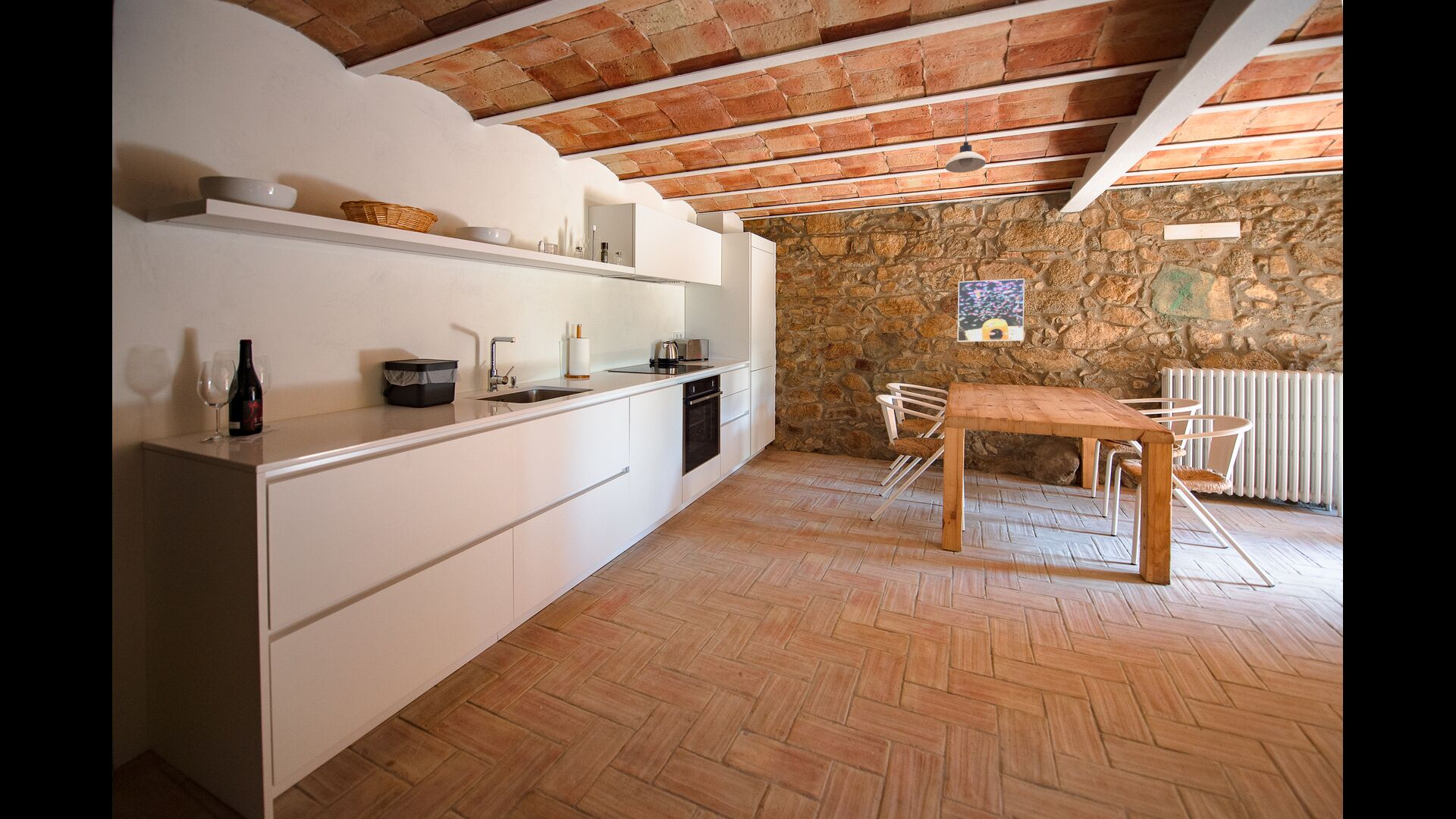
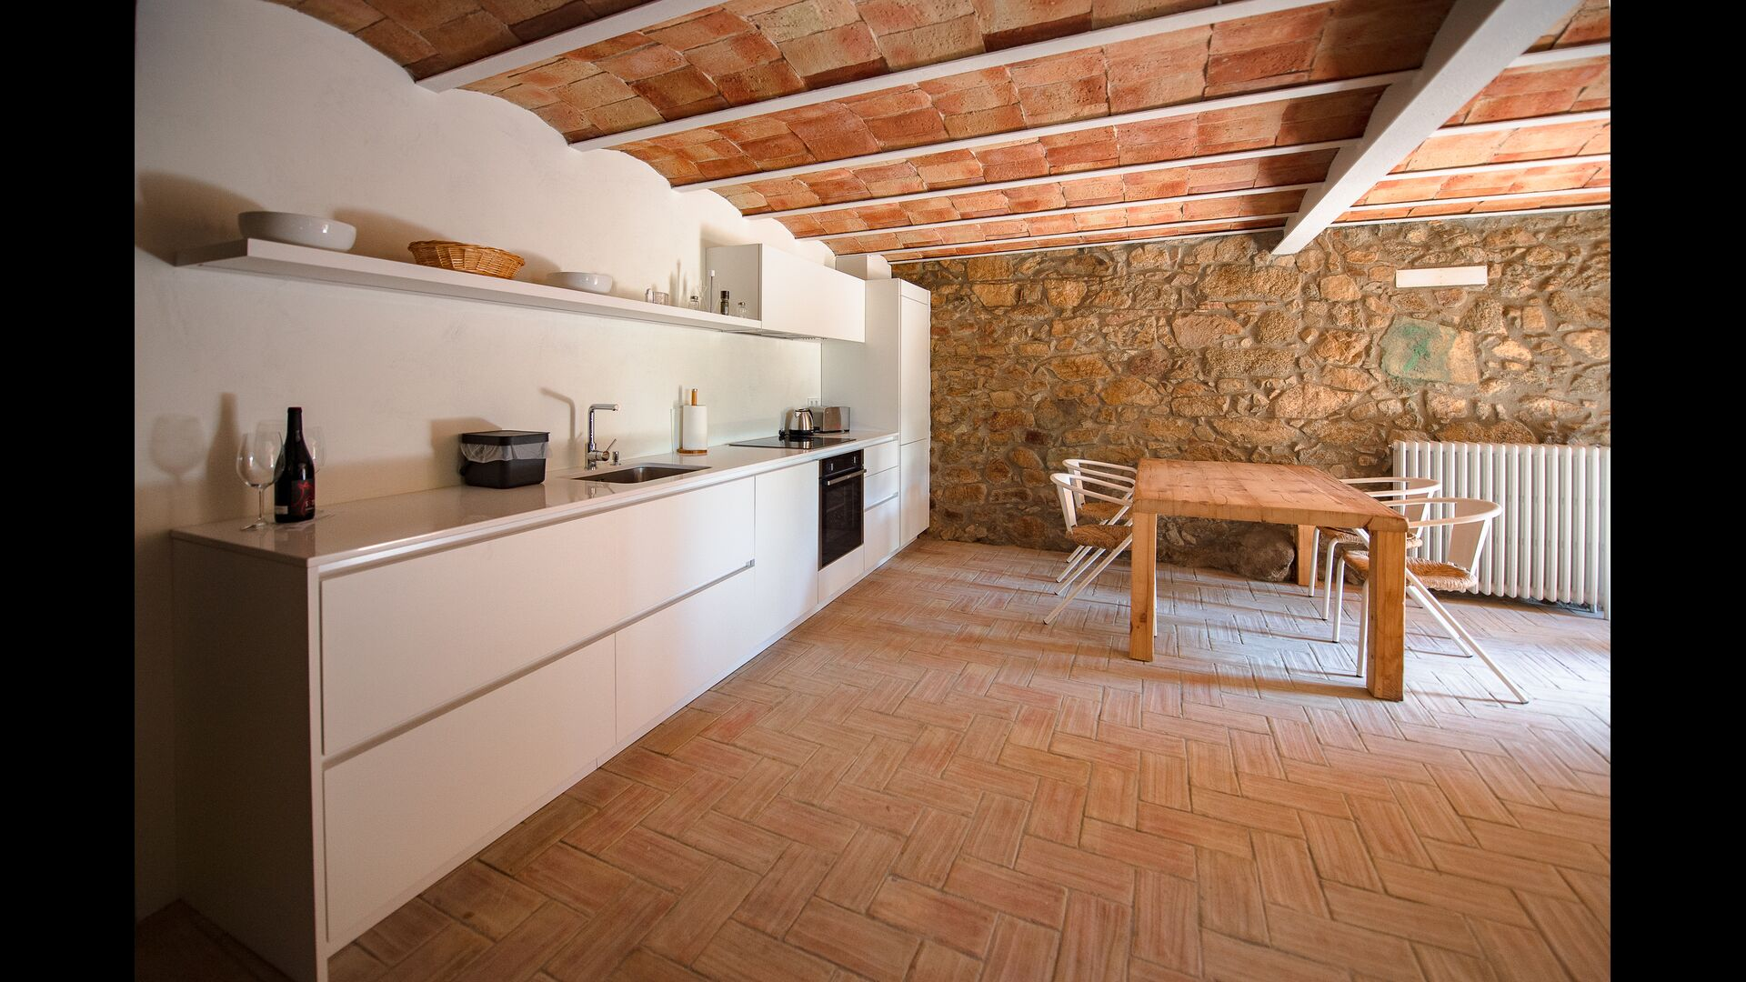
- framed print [957,278,1025,343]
- pendant light [945,101,987,174]
